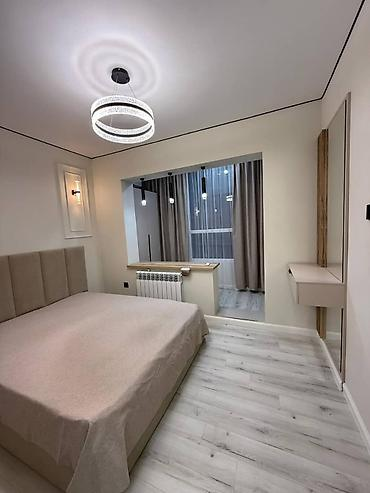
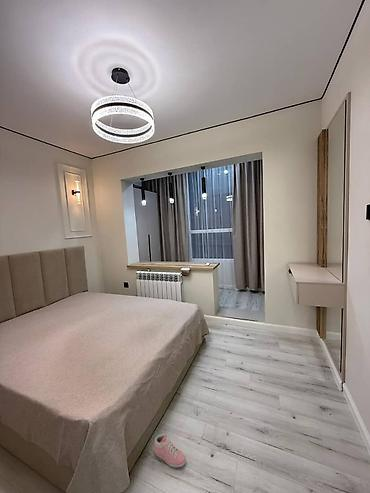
+ sneaker [153,433,187,468]
